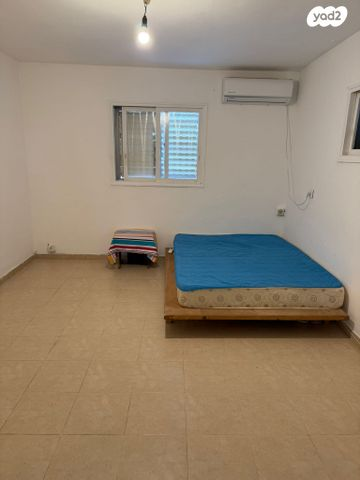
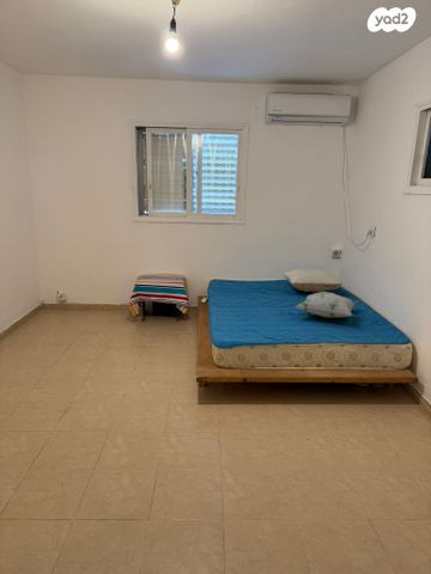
+ pillow [283,268,344,293]
+ decorative pillow [295,291,360,318]
